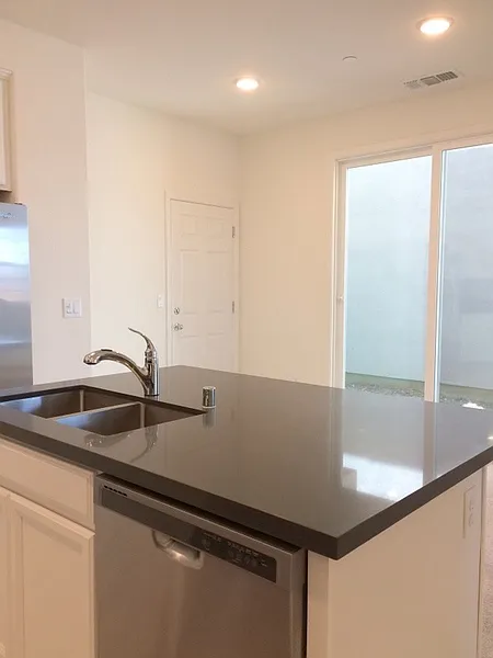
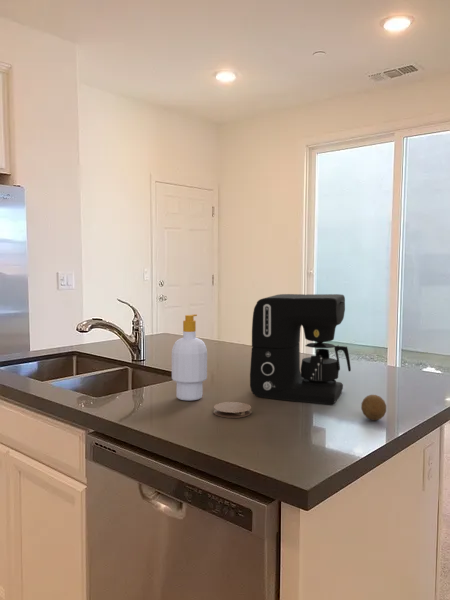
+ coffee maker [249,293,352,405]
+ coaster [213,401,252,419]
+ fruit [360,394,387,421]
+ soap bottle [171,313,208,402]
